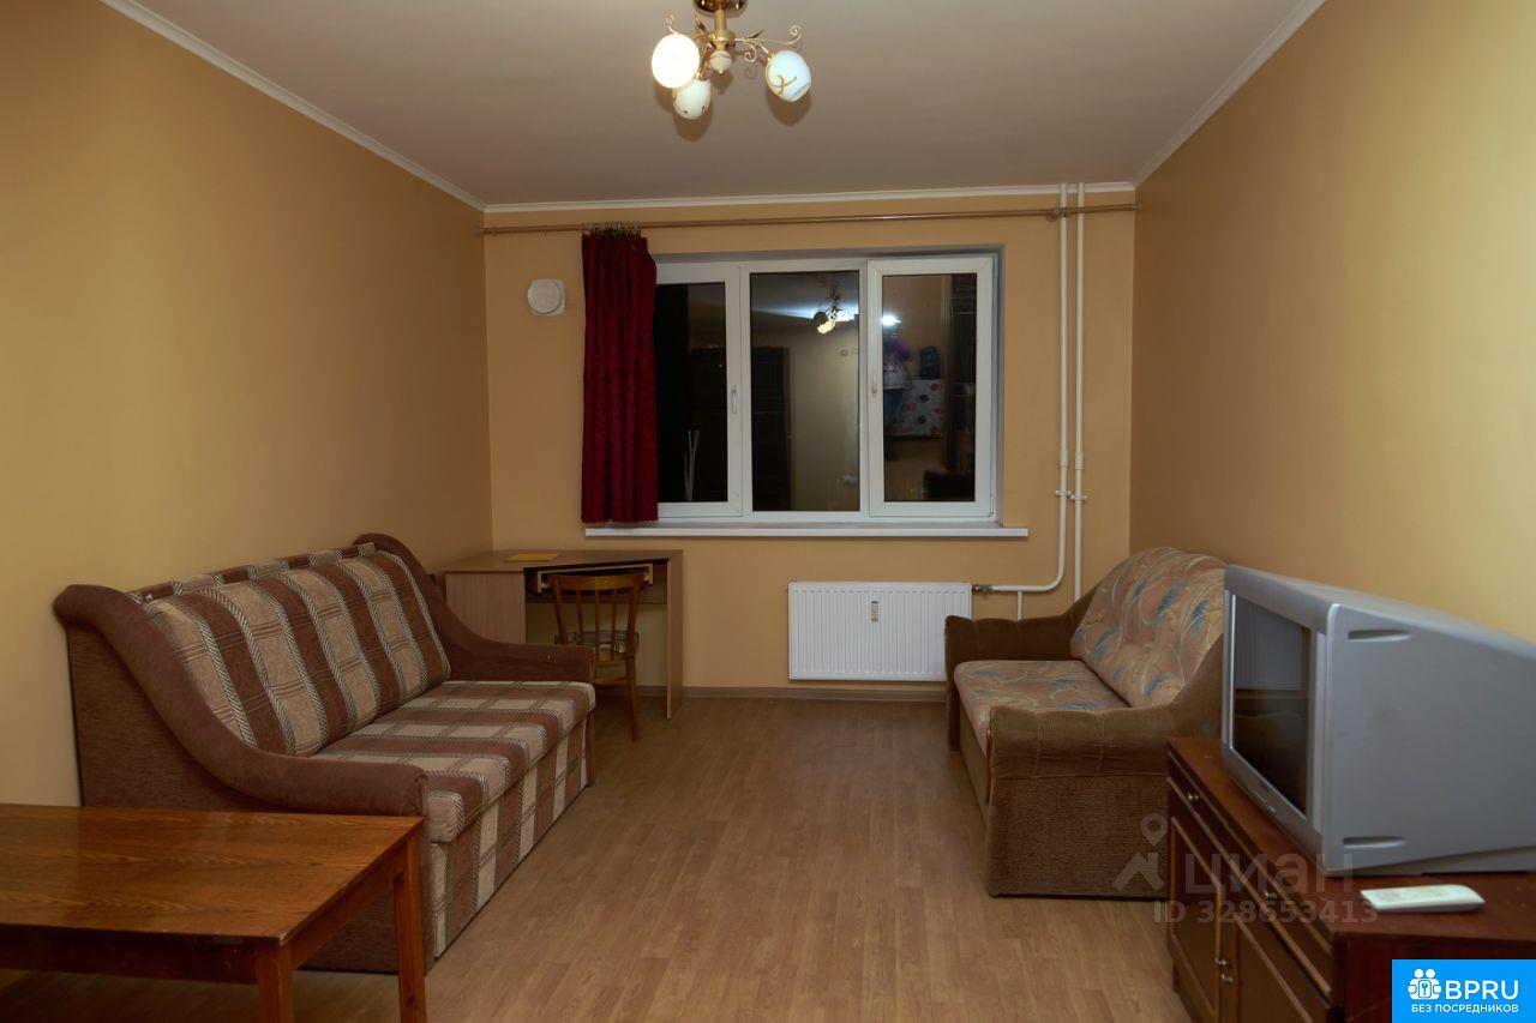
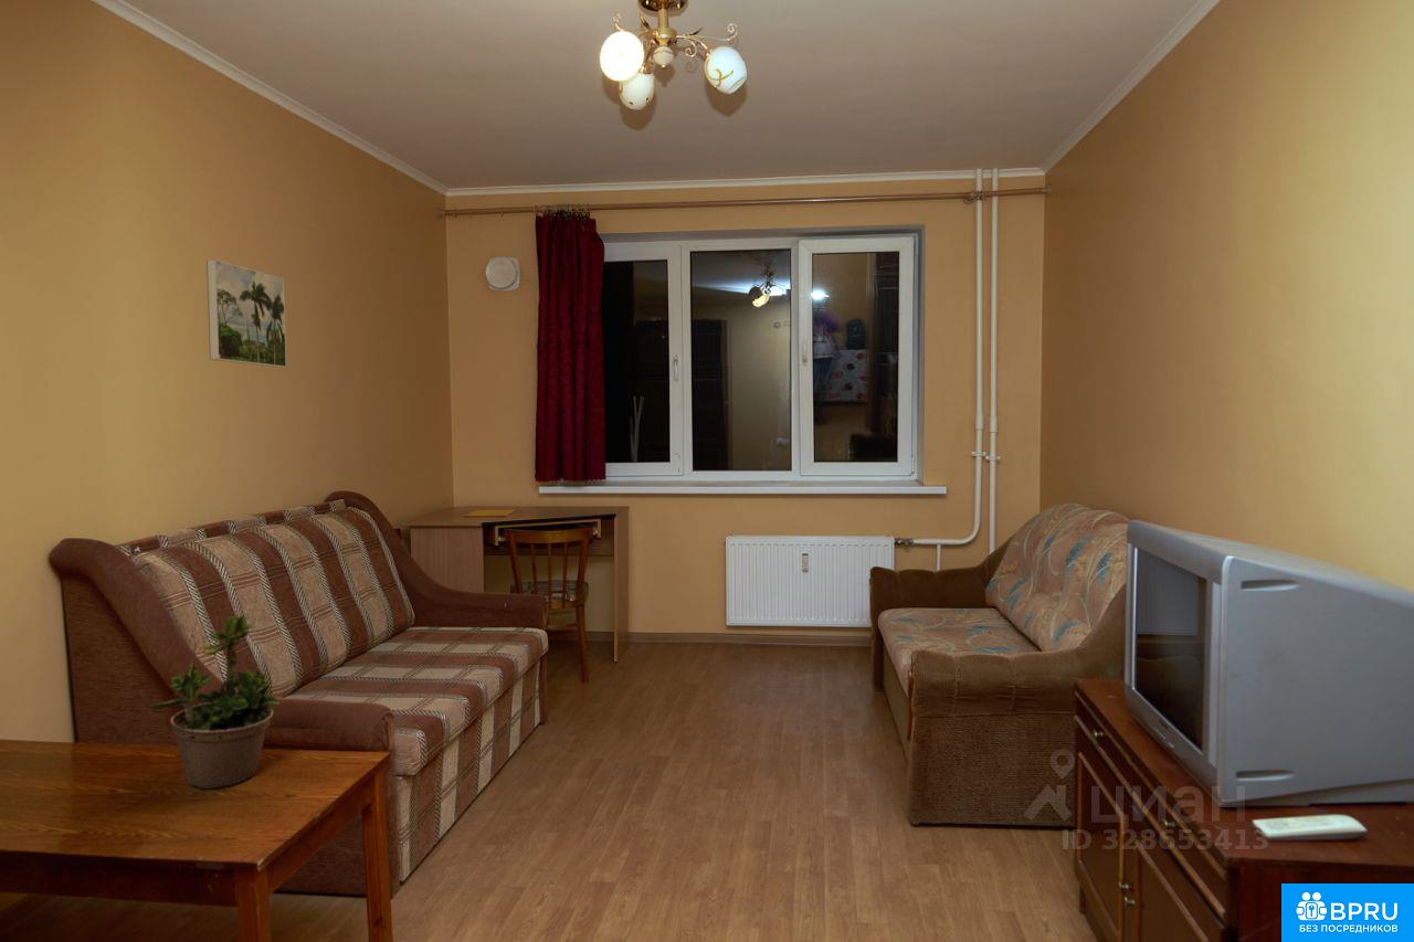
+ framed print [205,258,287,369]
+ potted plant [149,603,281,790]
